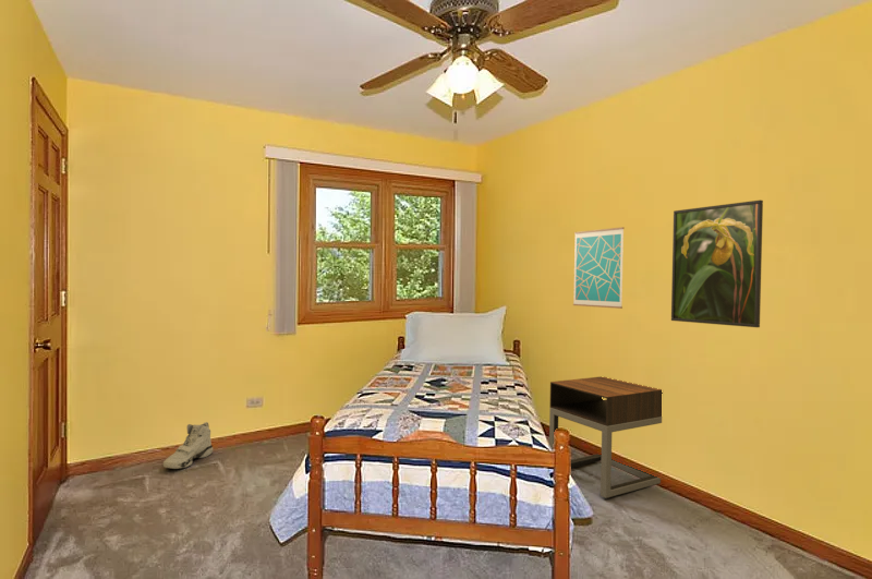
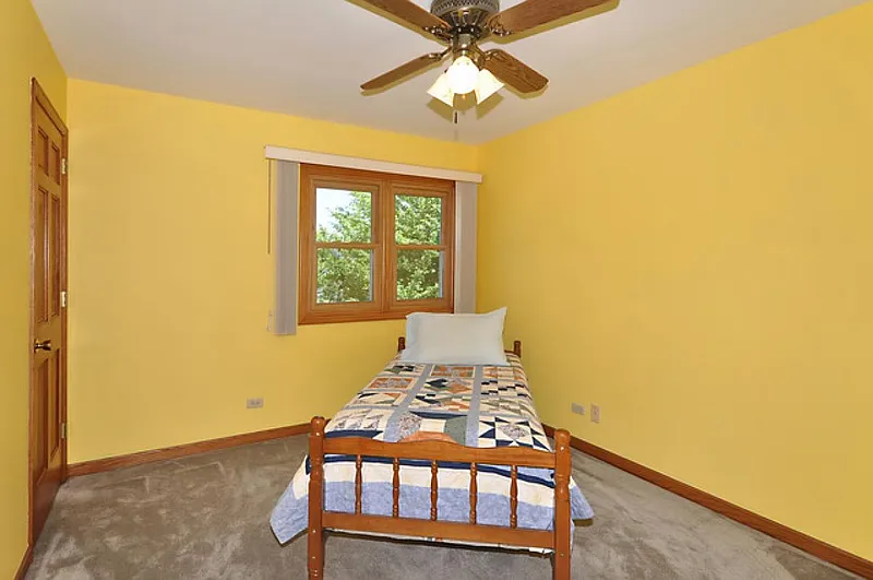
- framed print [670,198,764,328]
- wall art [572,226,626,310]
- sneaker [162,421,214,470]
- nightstand [548,375,664,499]
